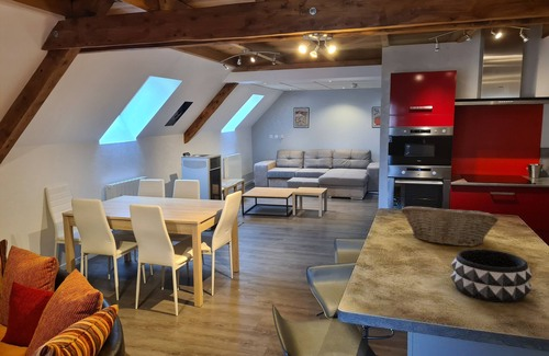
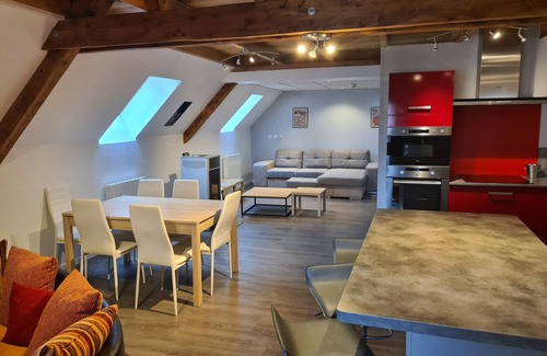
- fruit basket [400,205,500,248]
- decorative bowl [450,249,534,305]
